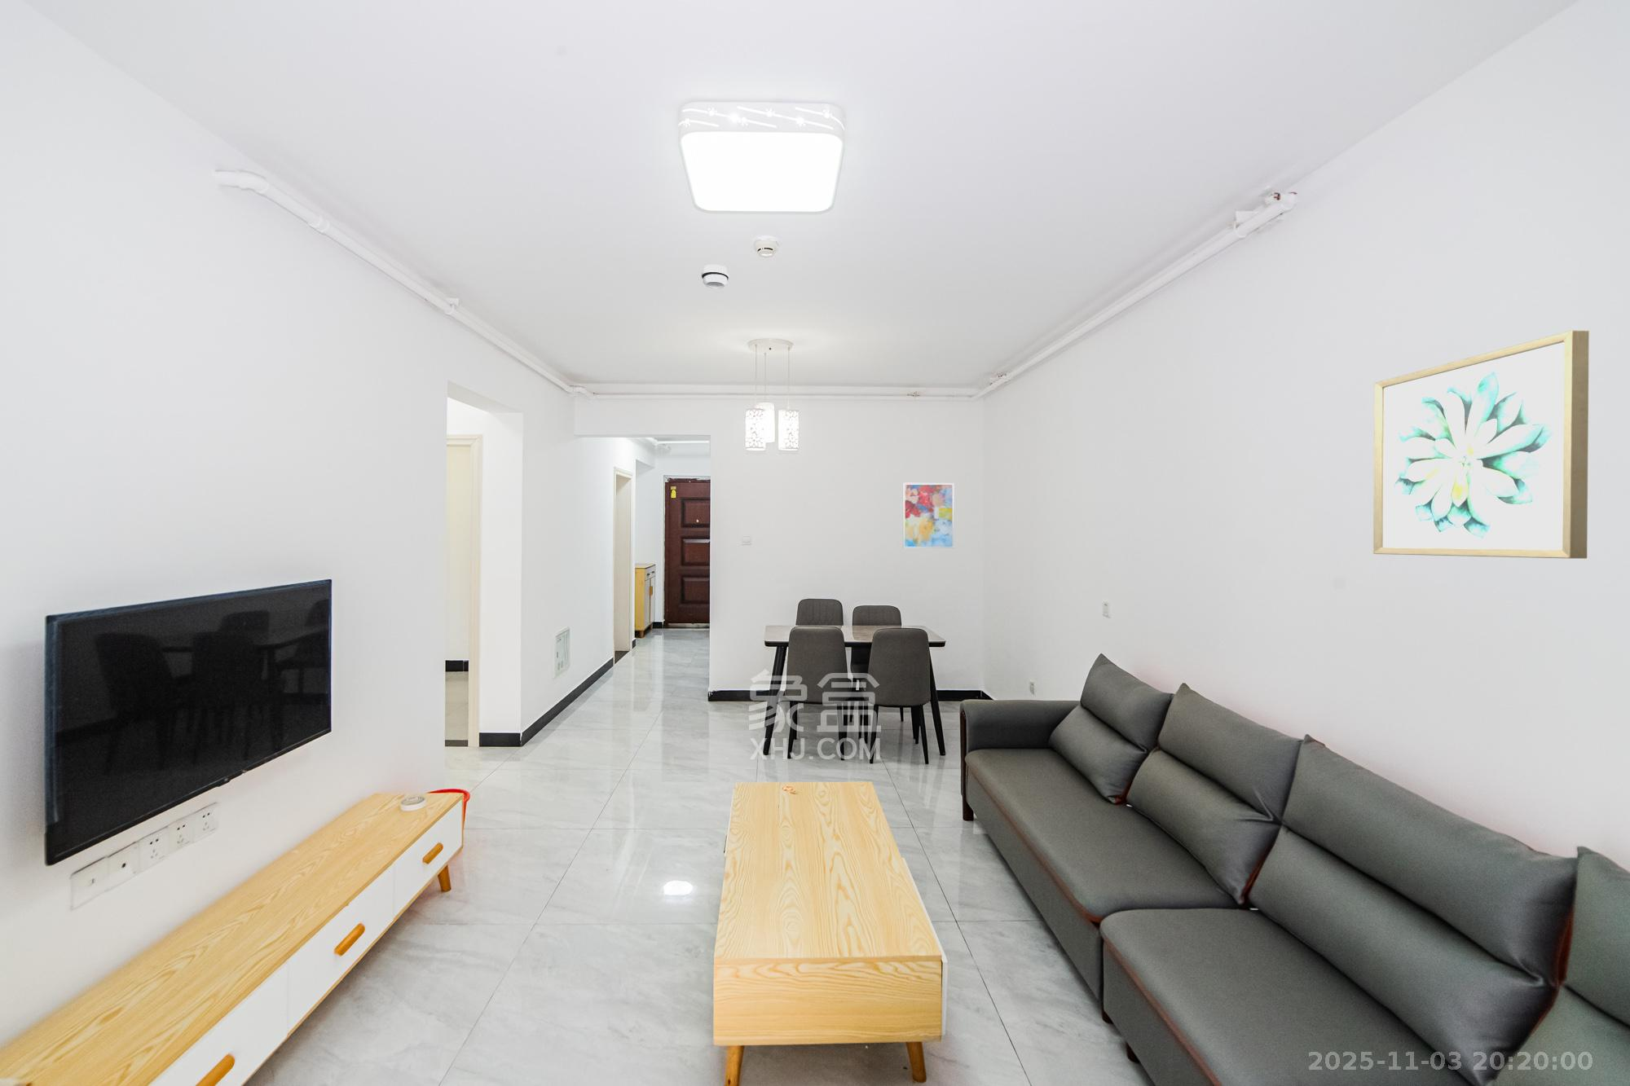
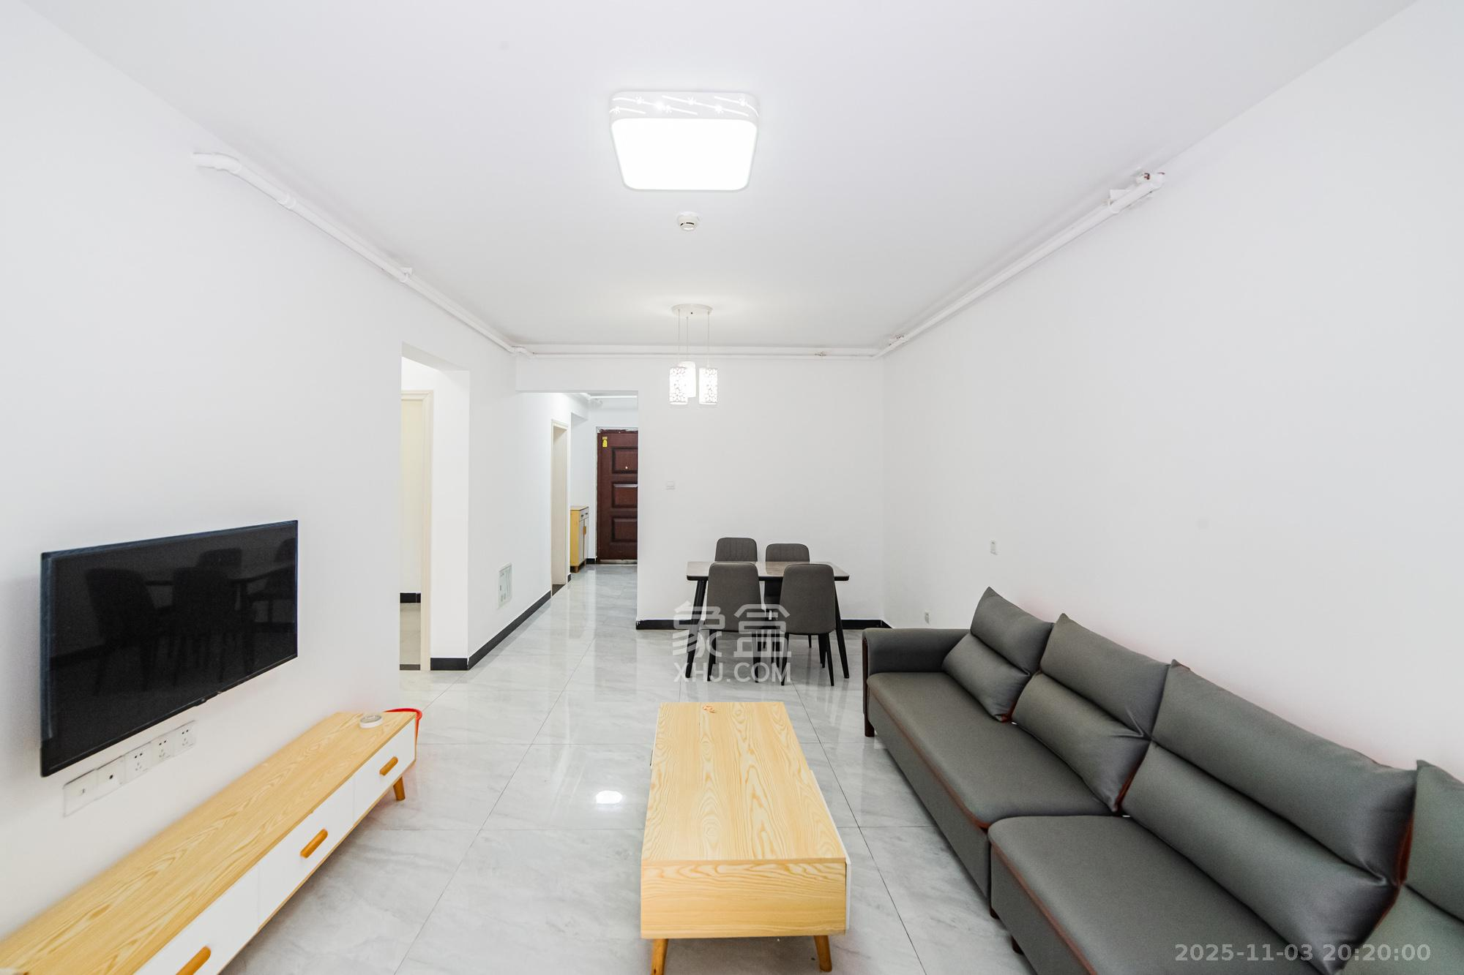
- wall art [1372,330,1590,560]
- wall art [902,482,955,549]
- smoke detector [700,264,730,290]
